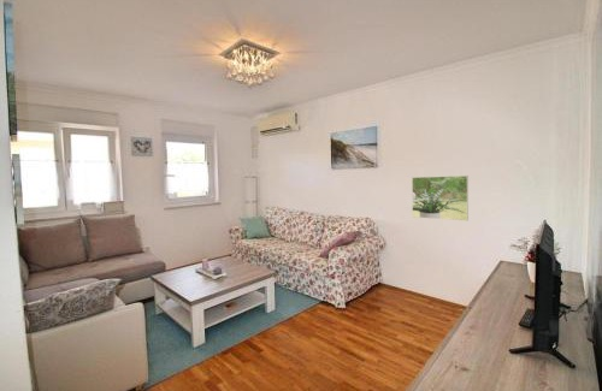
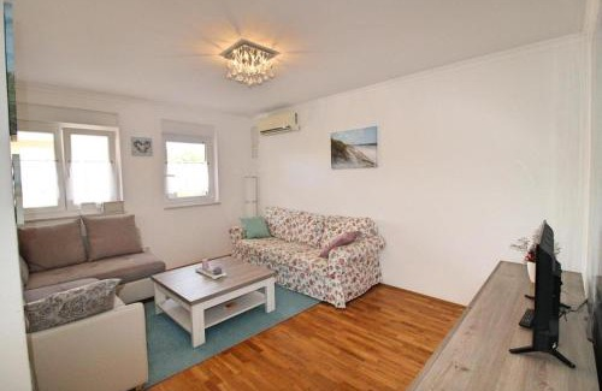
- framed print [411,174,470,221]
